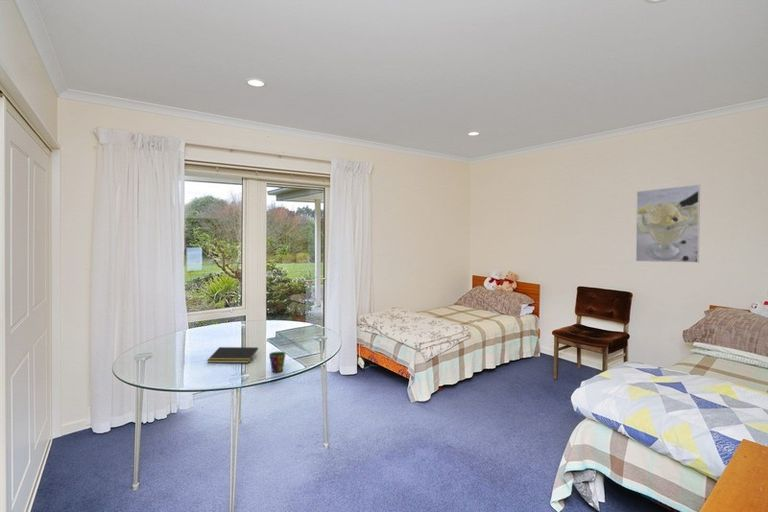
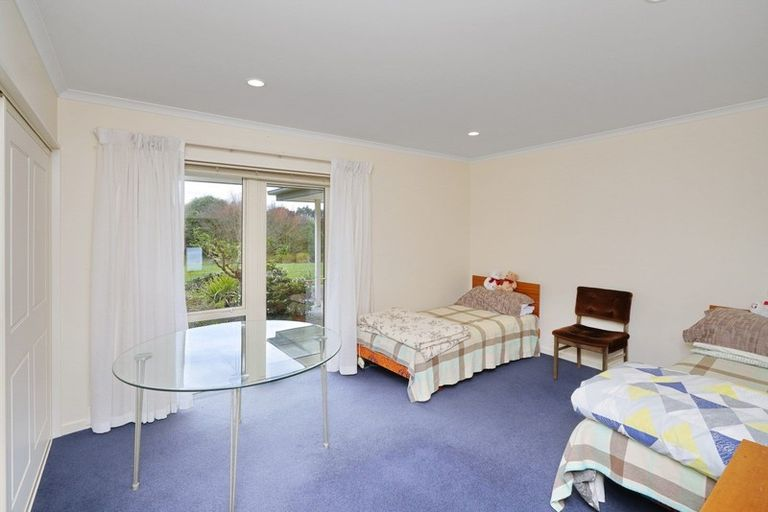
- cup [268,351,287,373]
- notepad [206,346,259,364]
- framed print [635,184,701,263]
